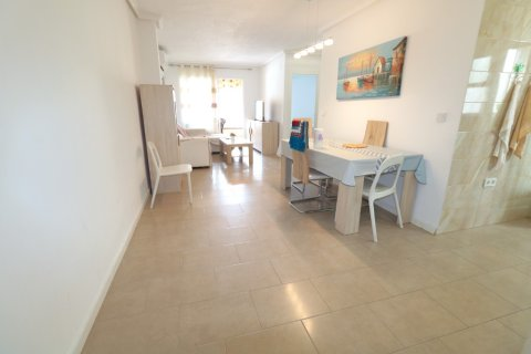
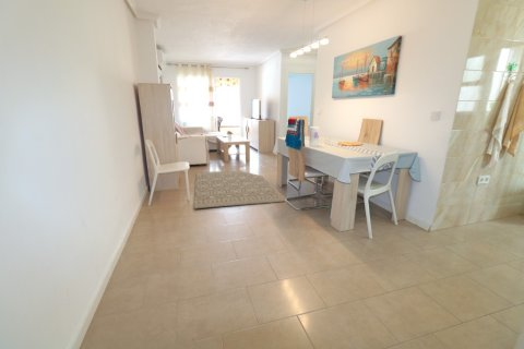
+ rug [193,169,286,210]
